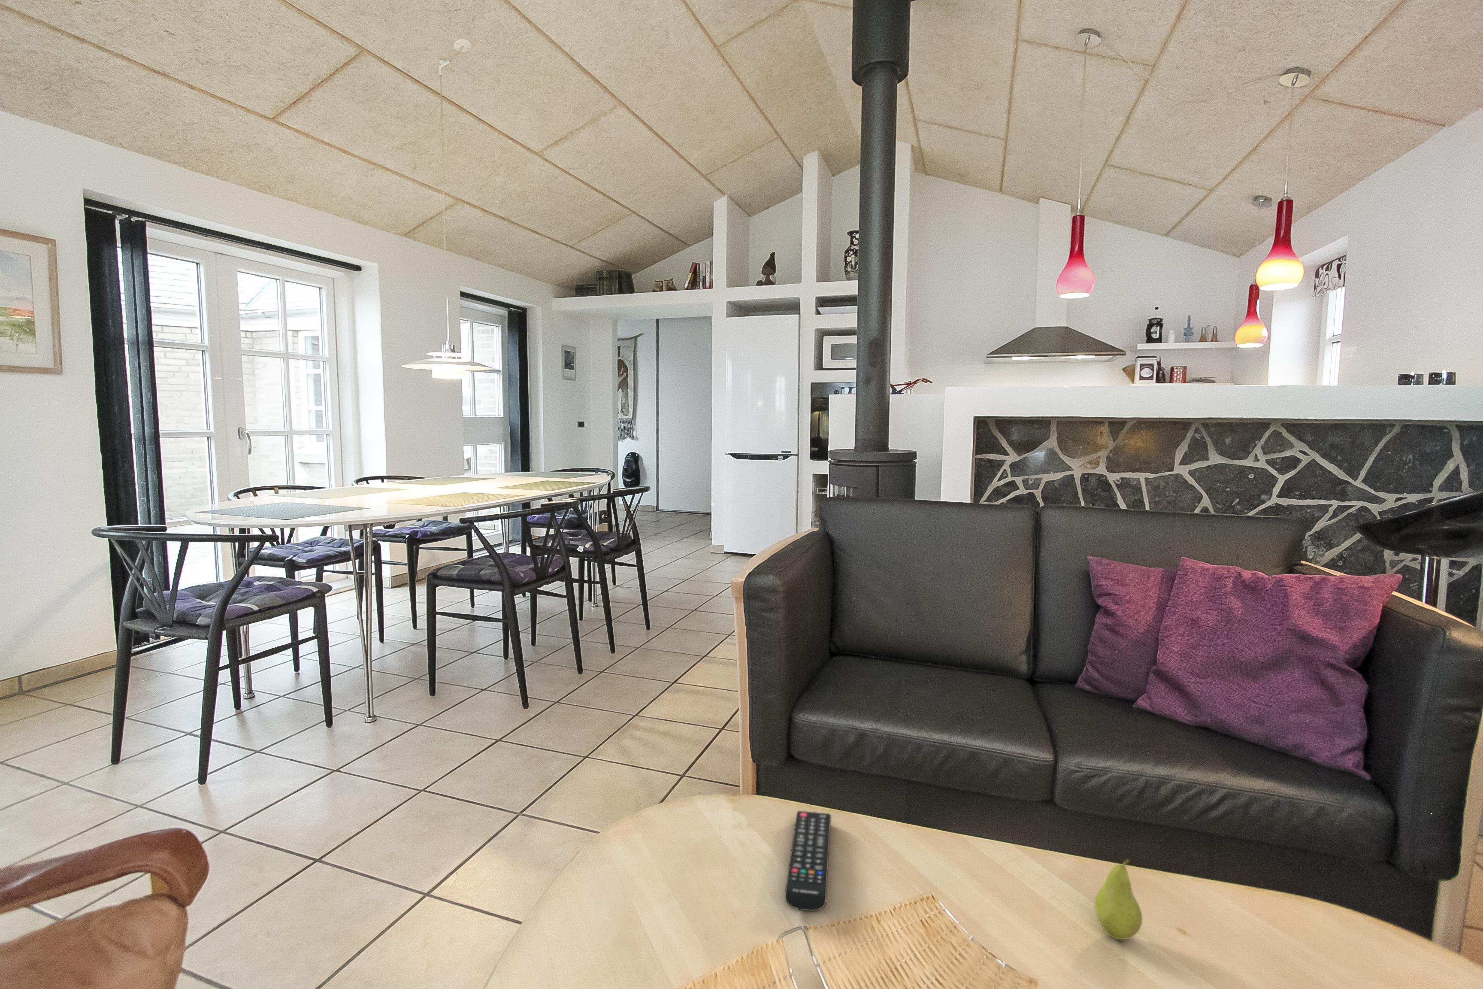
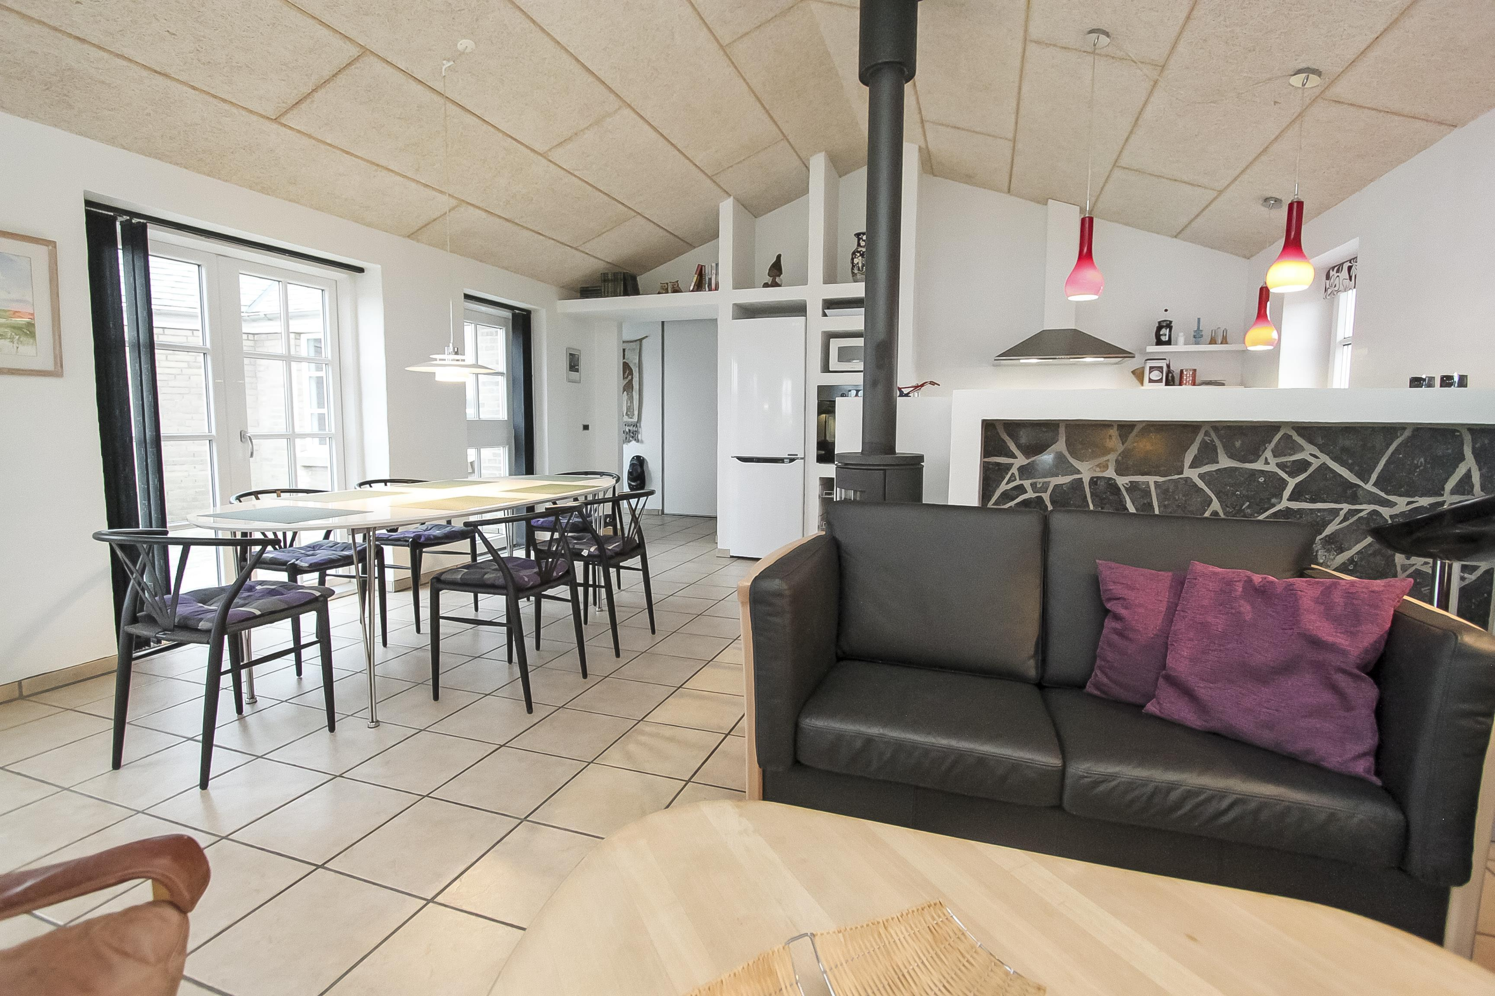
- fruit [1095,858,1143,940]
- remote control [785,810,831,912]
